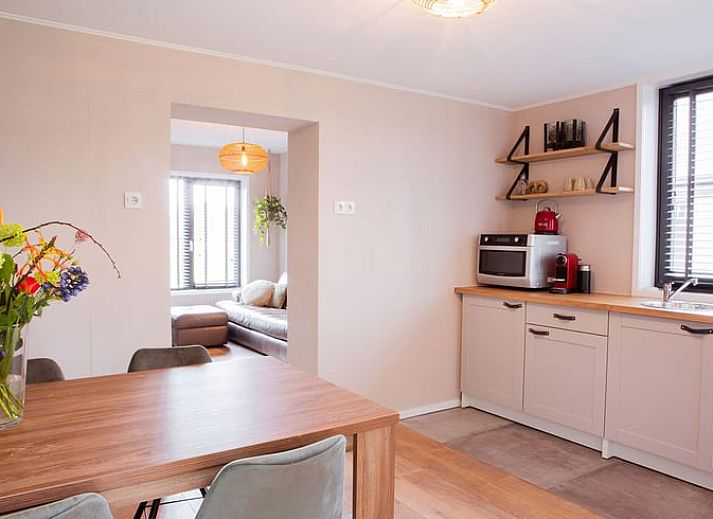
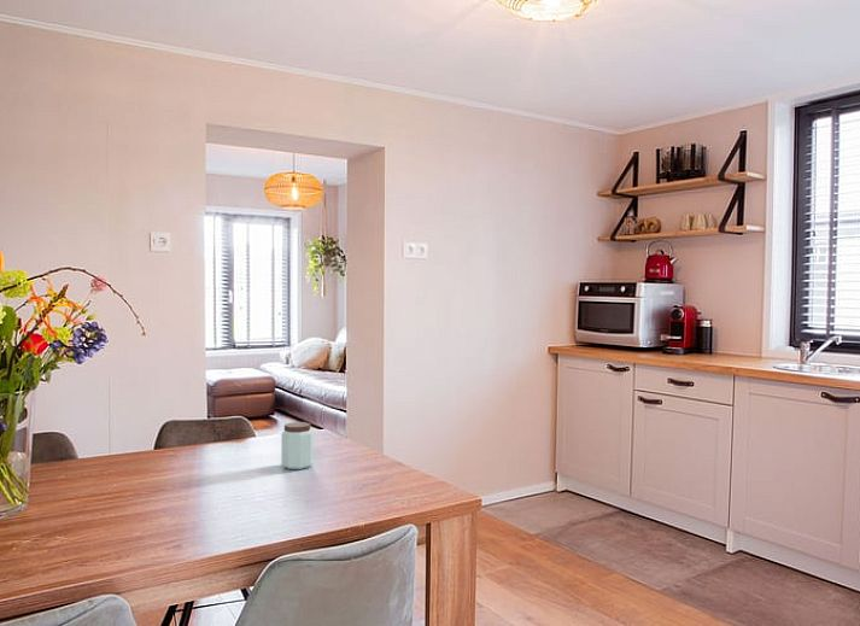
+ peanut butter [280,421,314,470]
